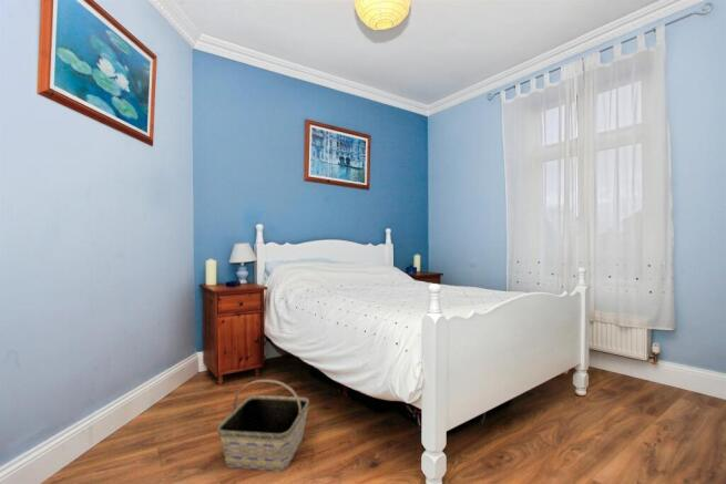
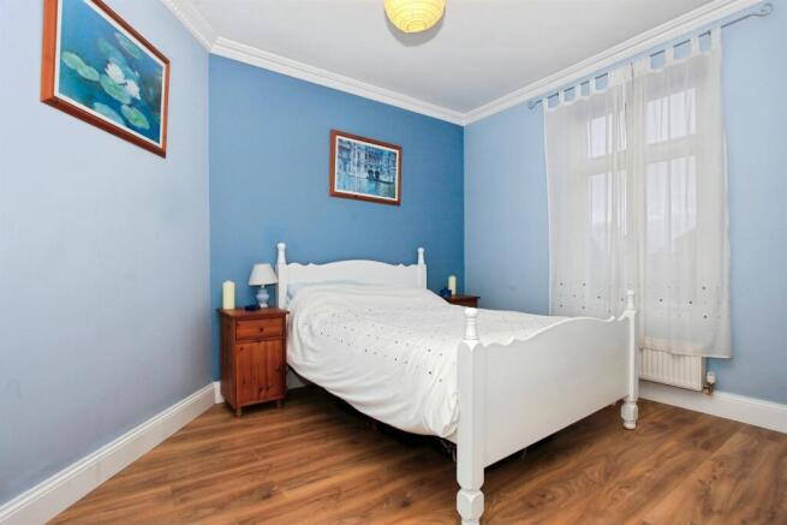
- basket [216,379,310,473]
